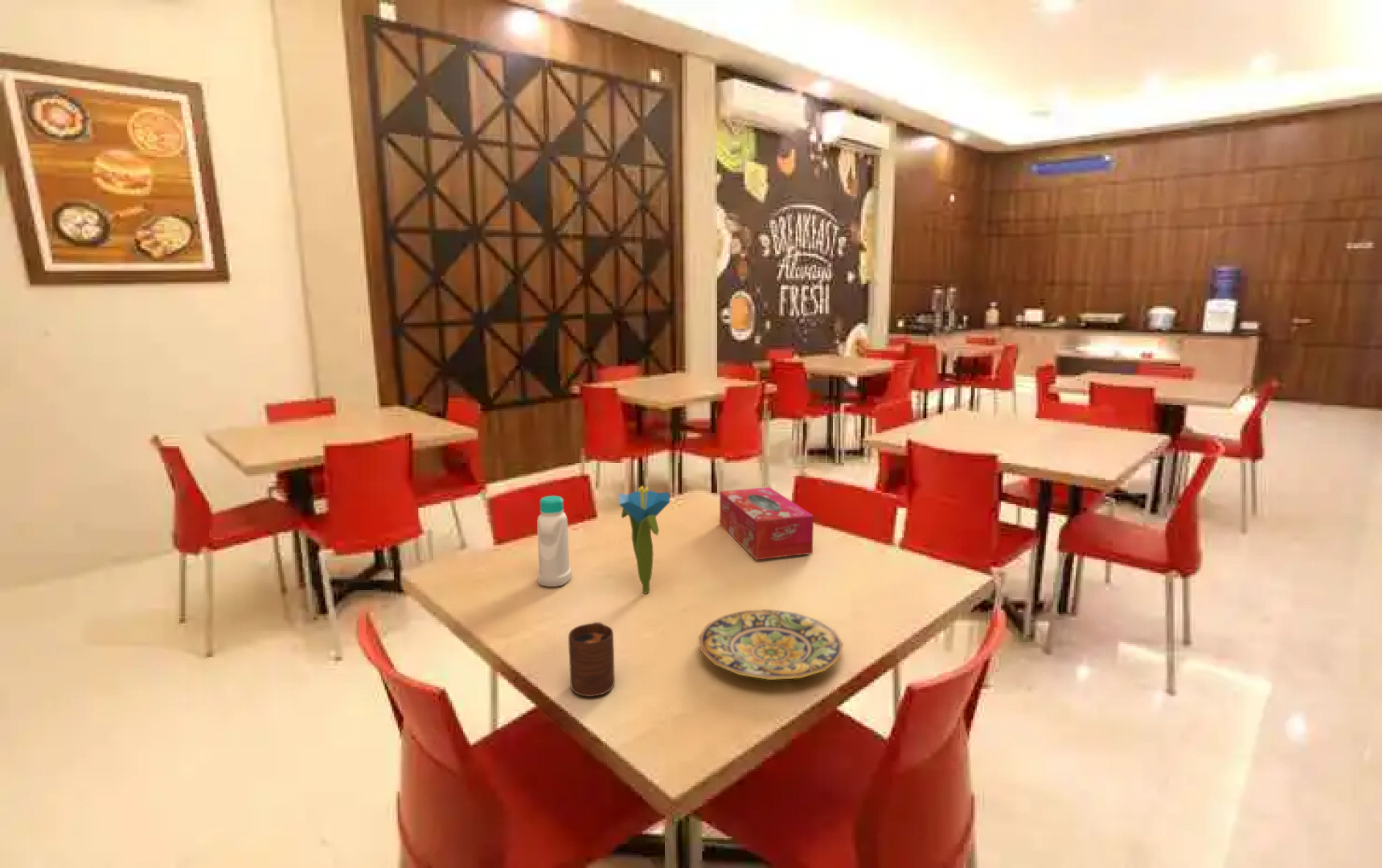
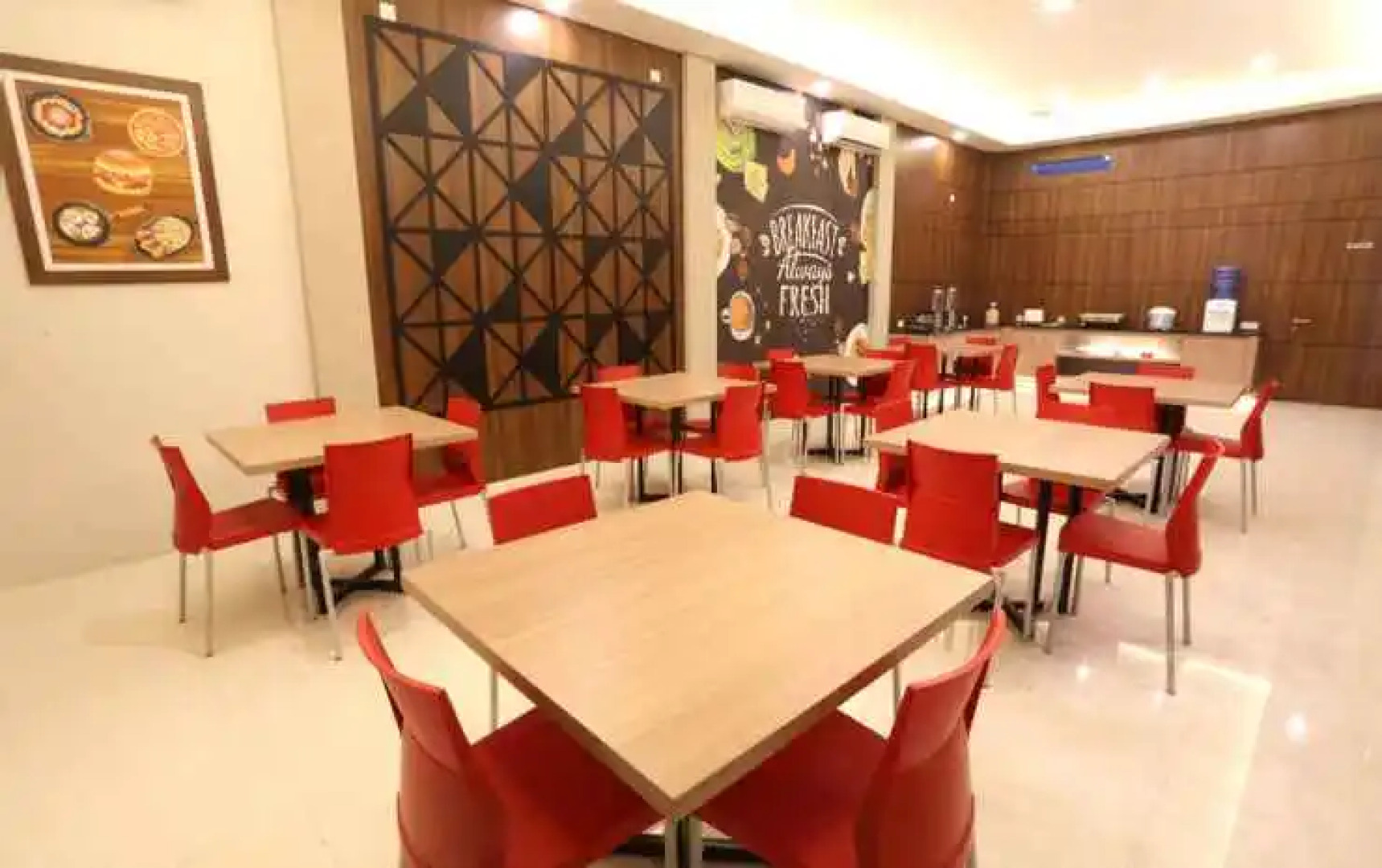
- tissue box [719,486,814,560]
- flower [618,485,670,594]
- plate [698,608,844,681]
- bottle [536,495,572,588]
- cup [568,621,616,698]
